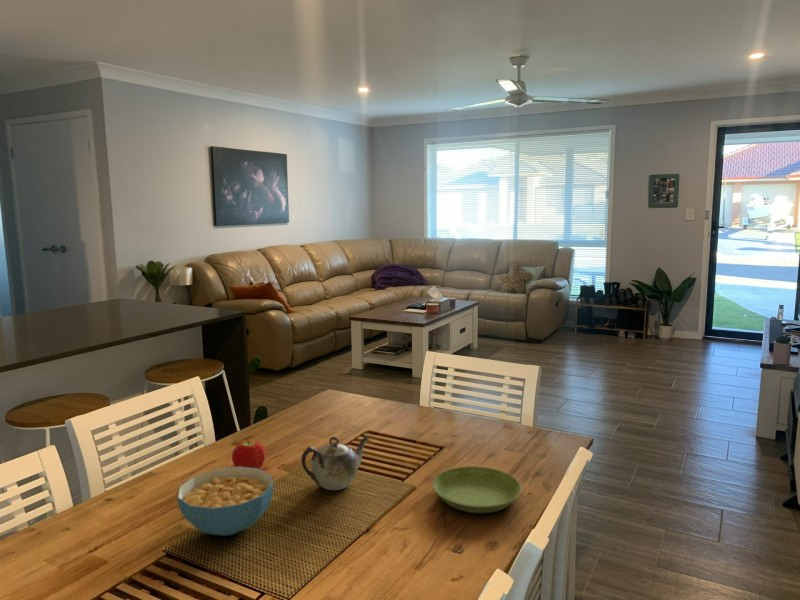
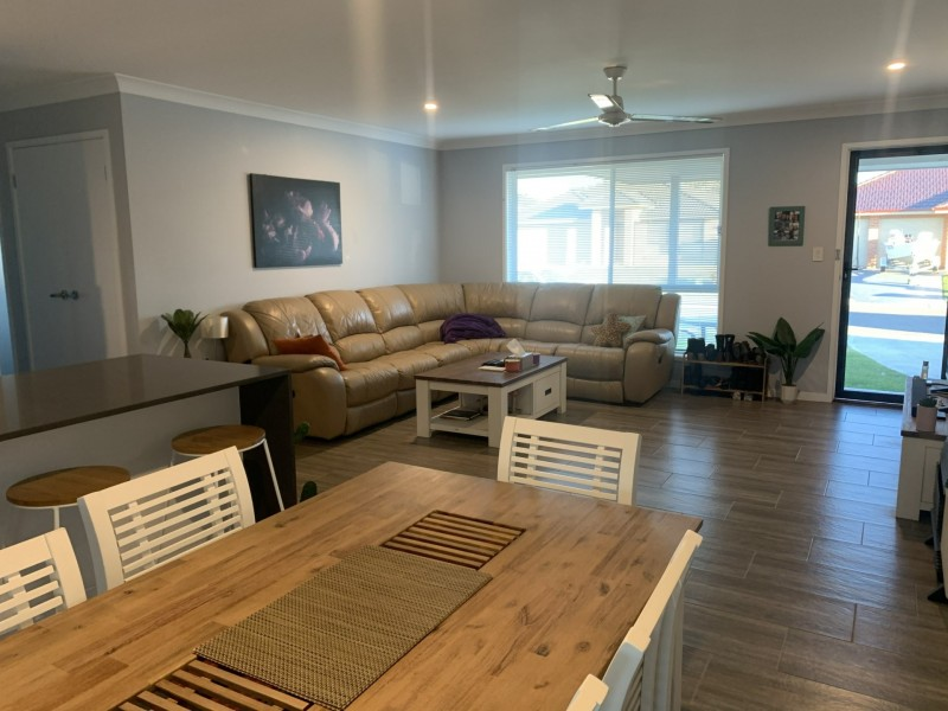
- cereal bowl [176,466,274,537]
- saucer [432,465,522,514]
- fruit [231,439,267,469]
- teapot [300,435,372,491]
